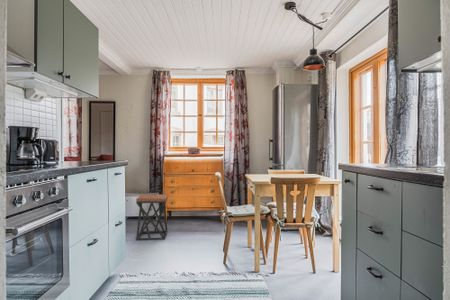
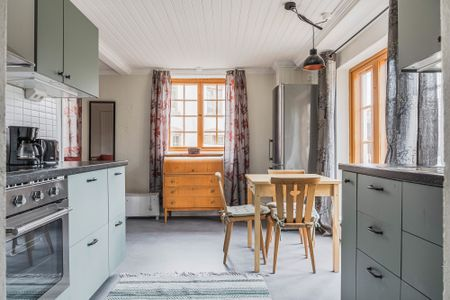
- stool [135,193,168,241]
